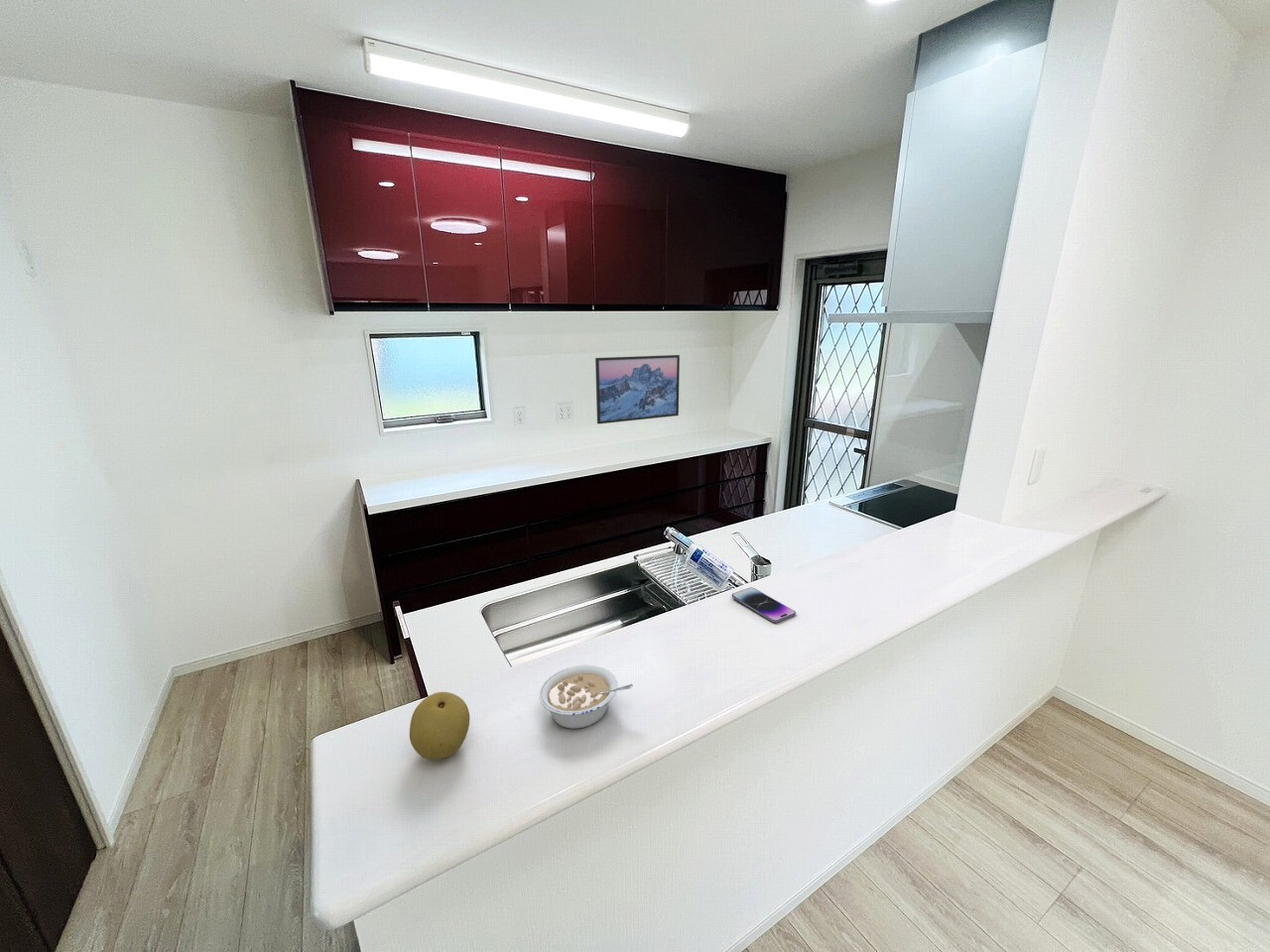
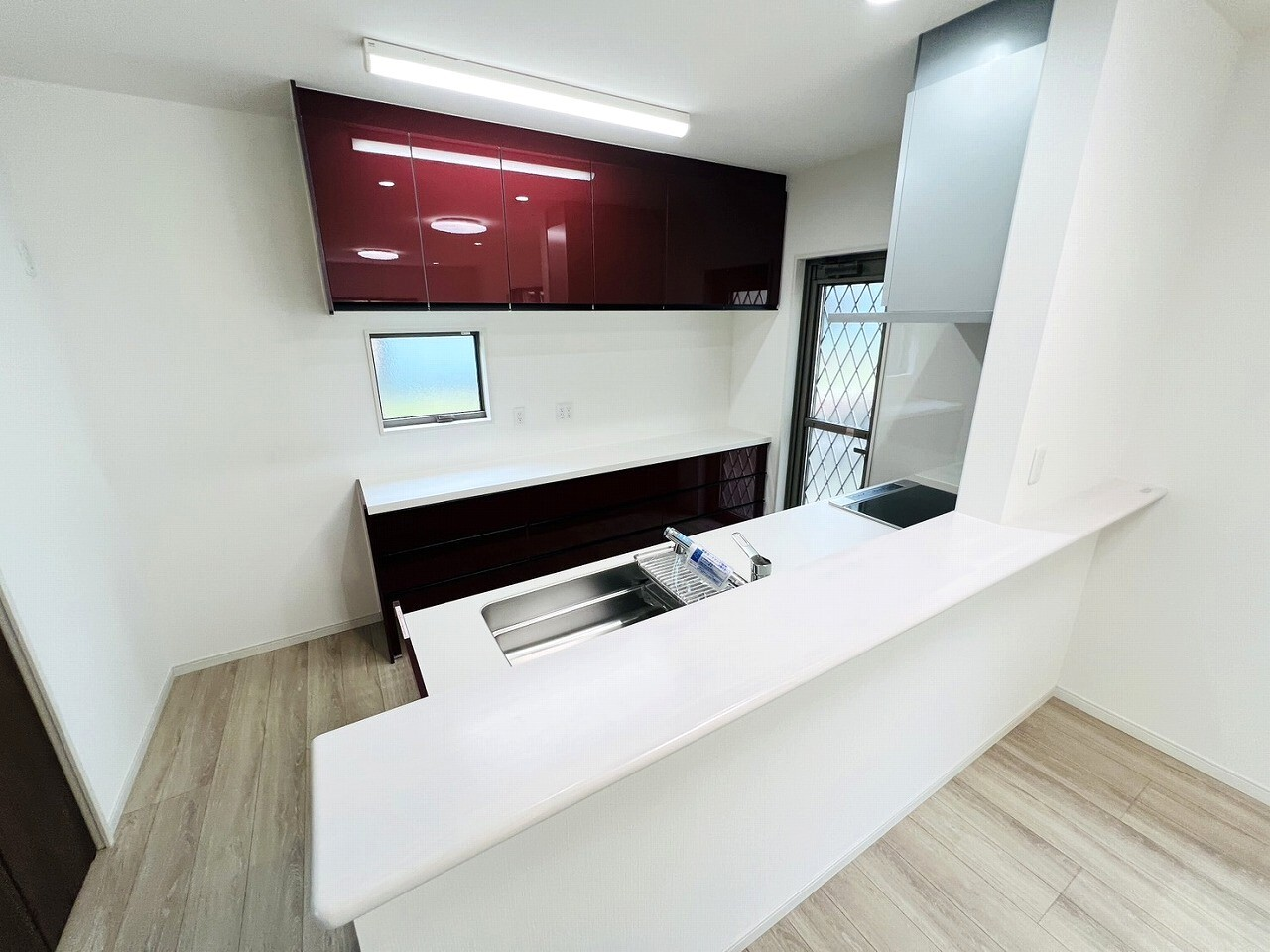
- fruit [409,691,470,761]
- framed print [594,354,681,424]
- legume [538,664,634,730]
- smartphone [731,587,797,624]
